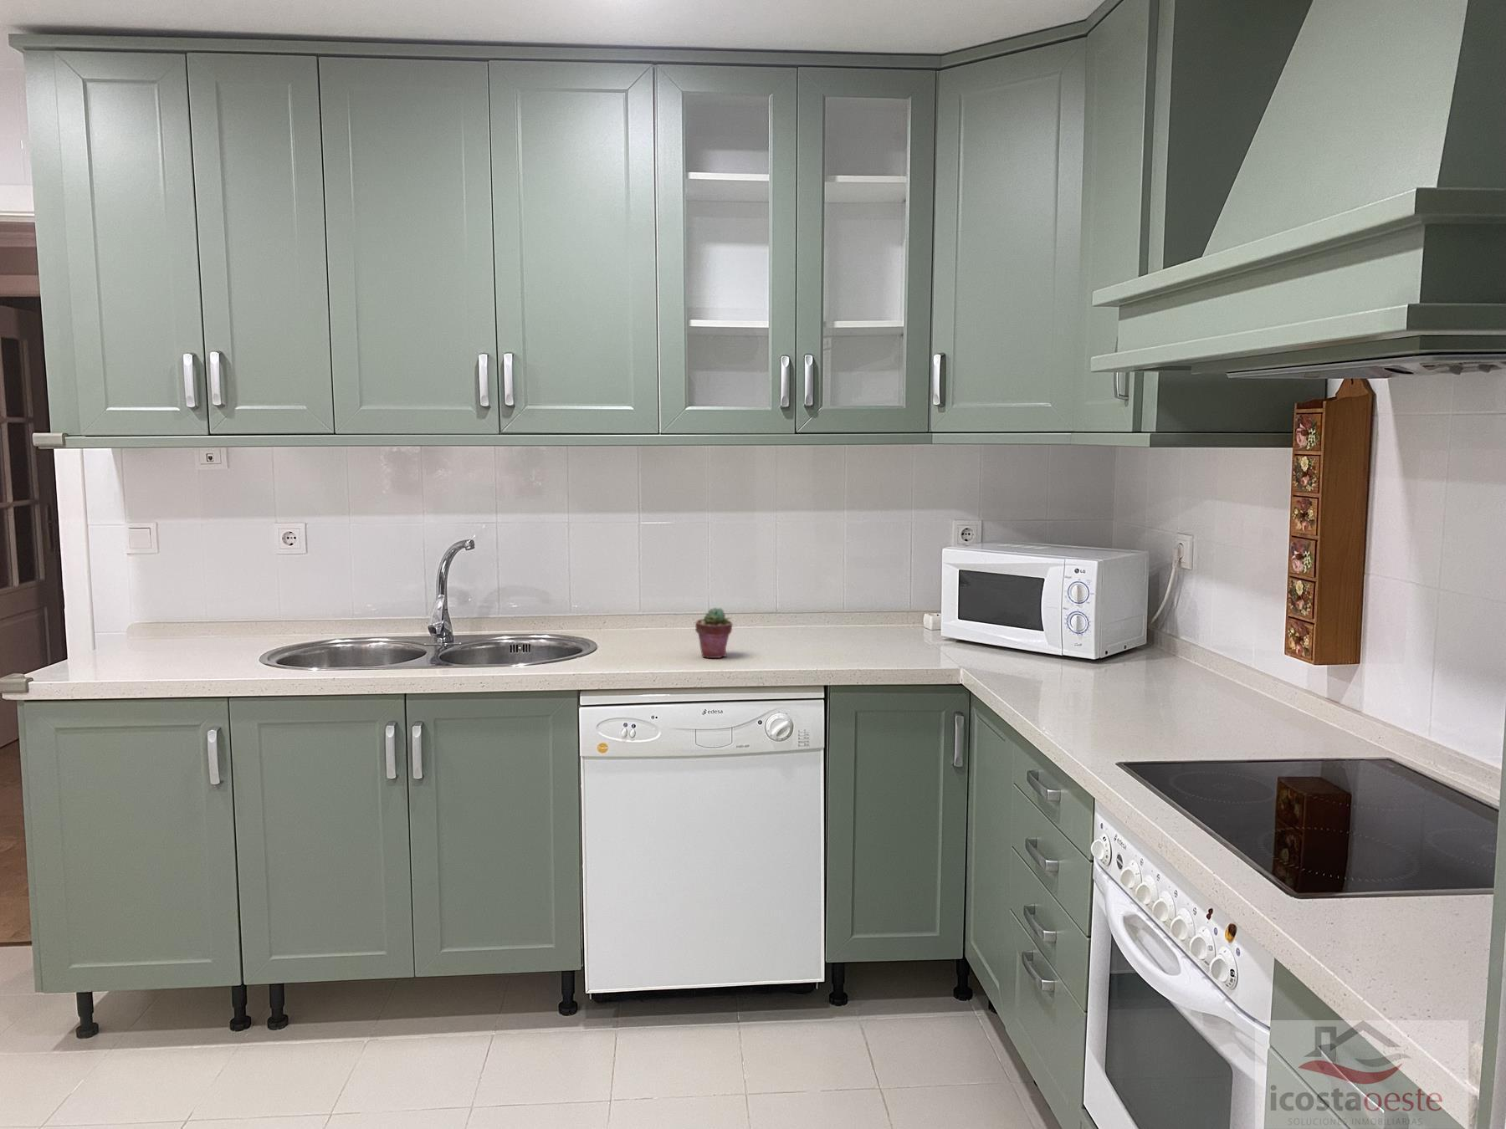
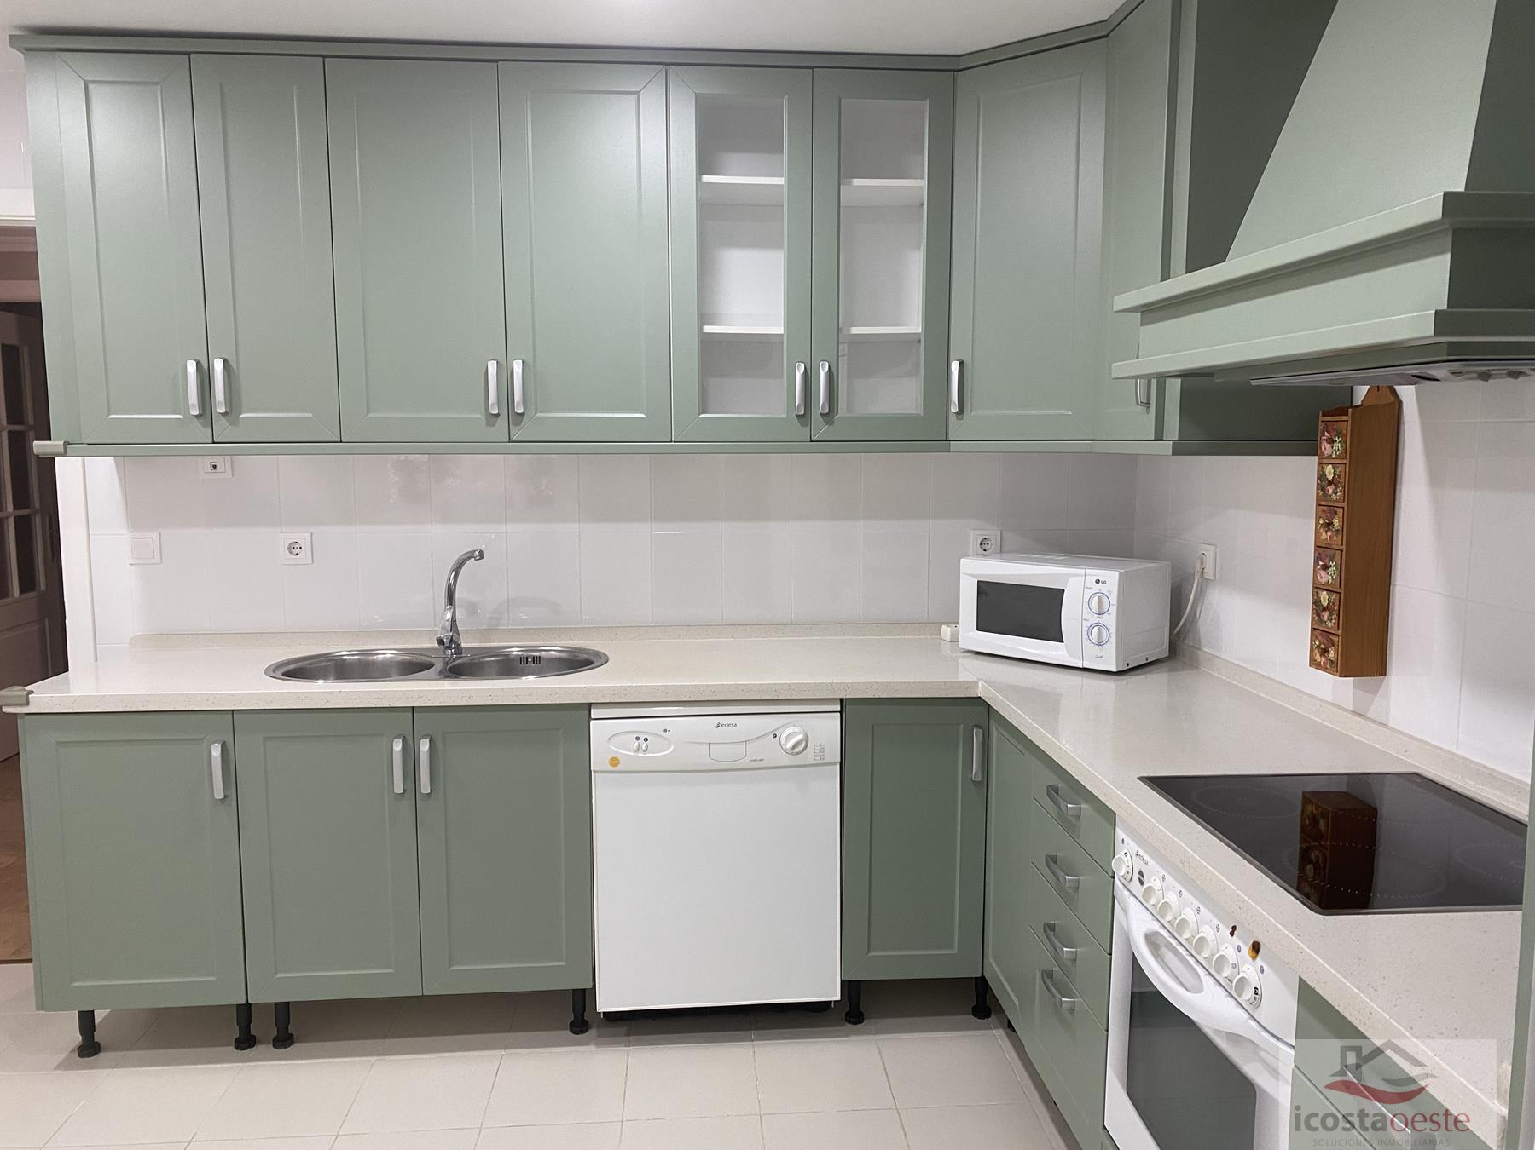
- potted succulent [695,606,733,659]
